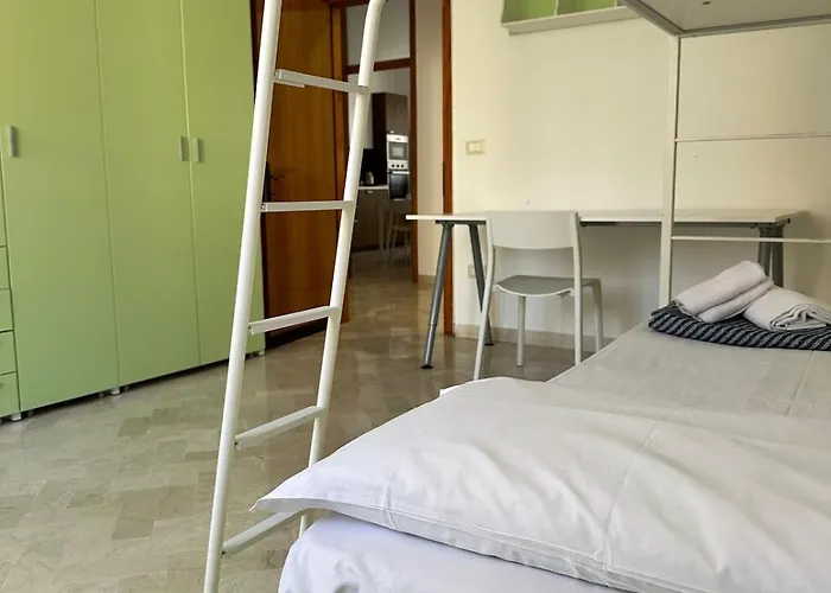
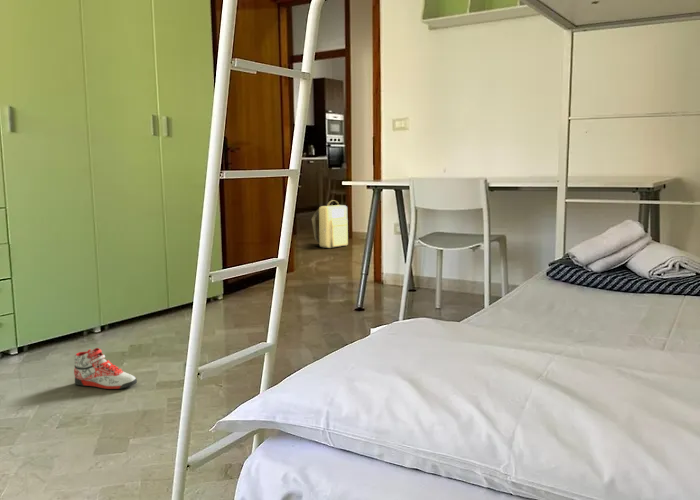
+ sneaker [73,347,138,390]
+ backpack [311,199,349,249]
